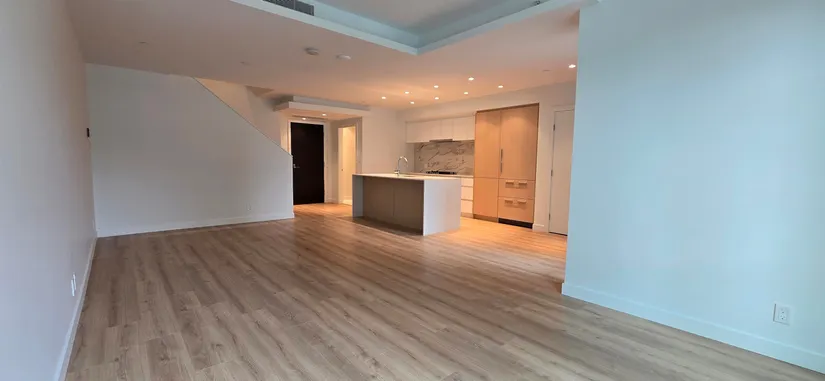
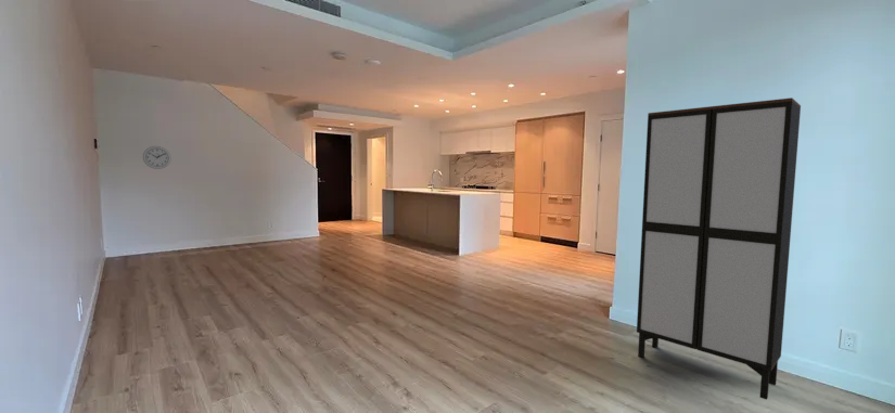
+ wall clock [142,145,171,170]
+ cabinet [636,96,802,400]
